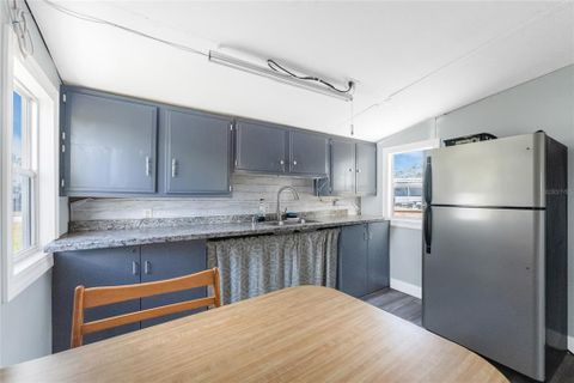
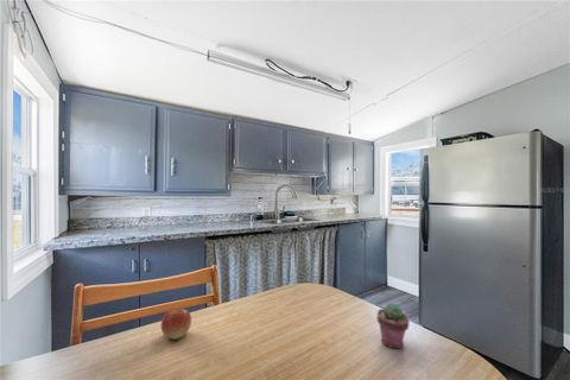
+ apple [160,308,192,341]
+ potted succulent [376,303,411,349]
